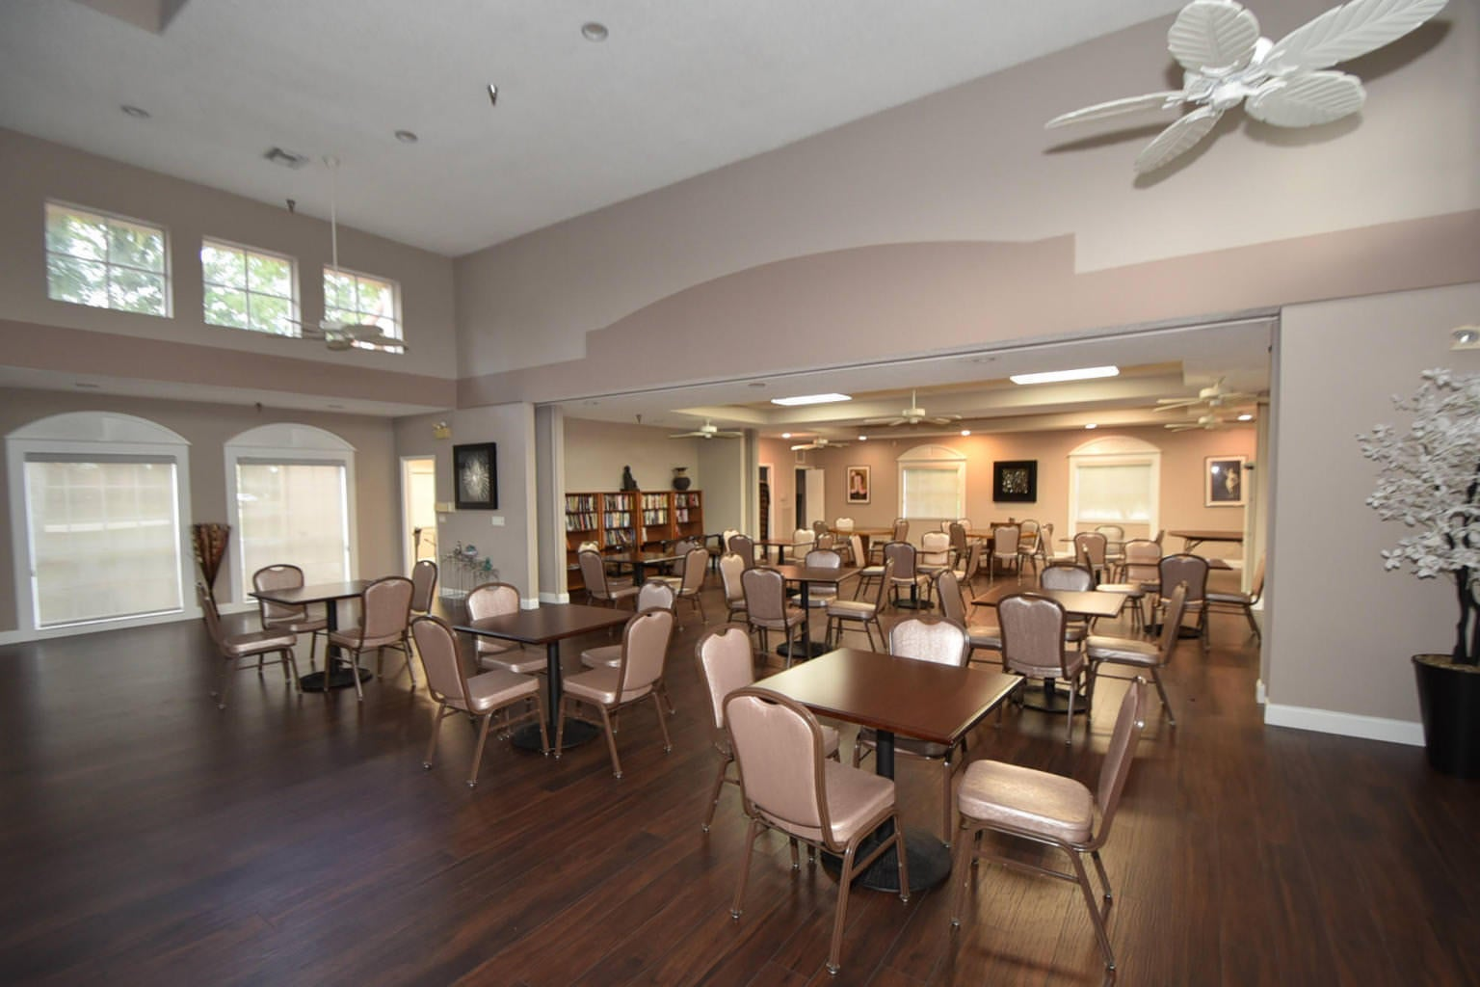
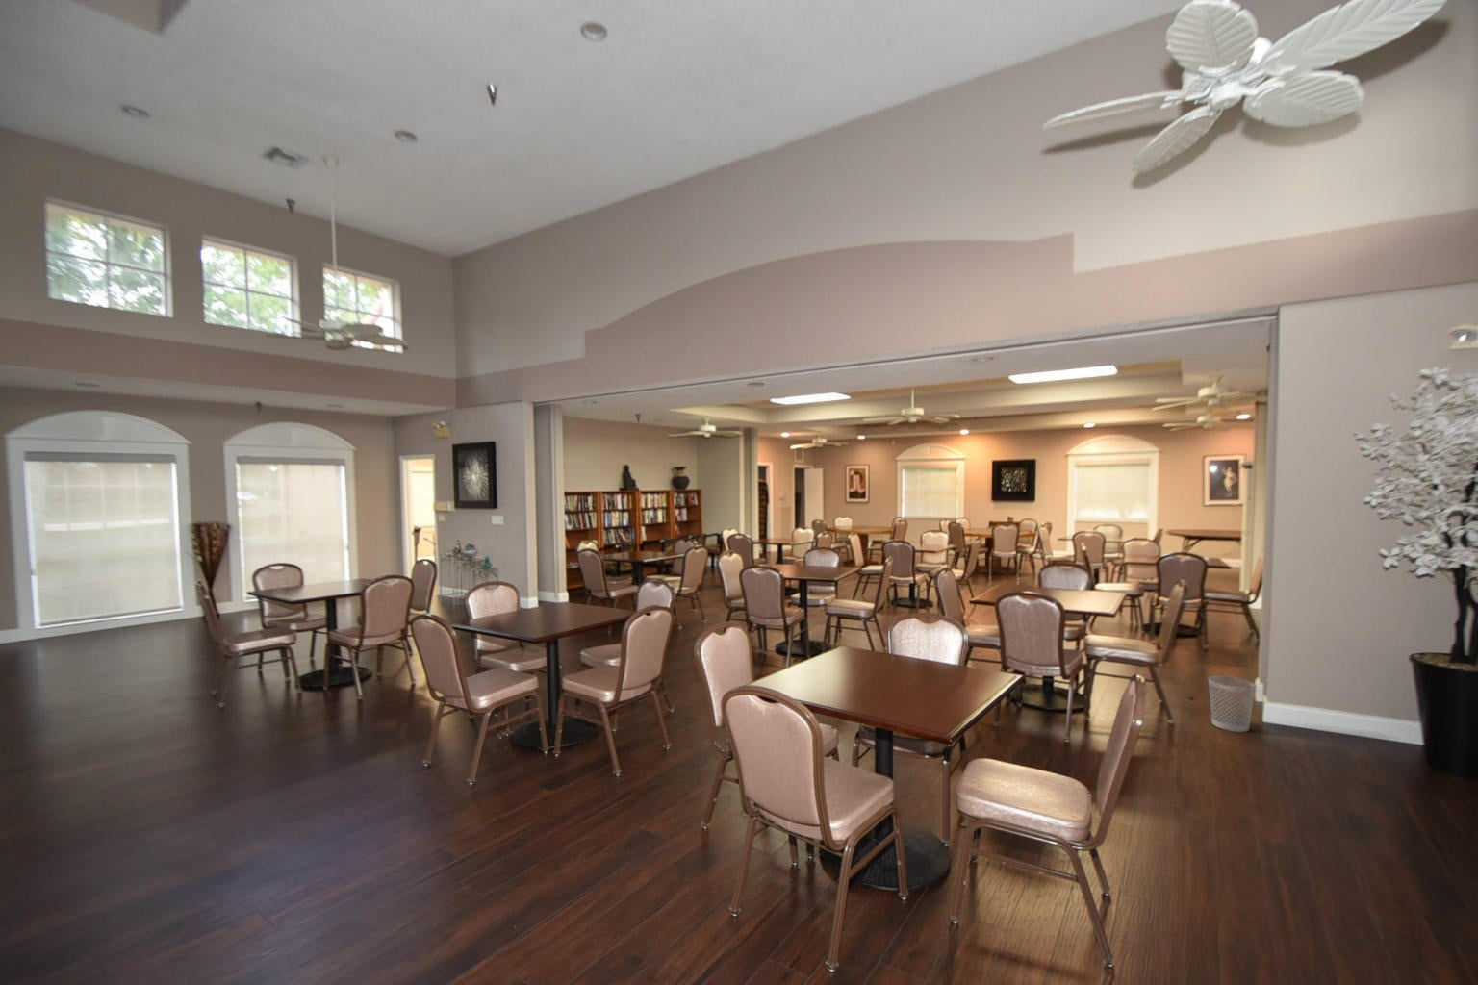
+ wastebasket [1207,674,1256,733]
